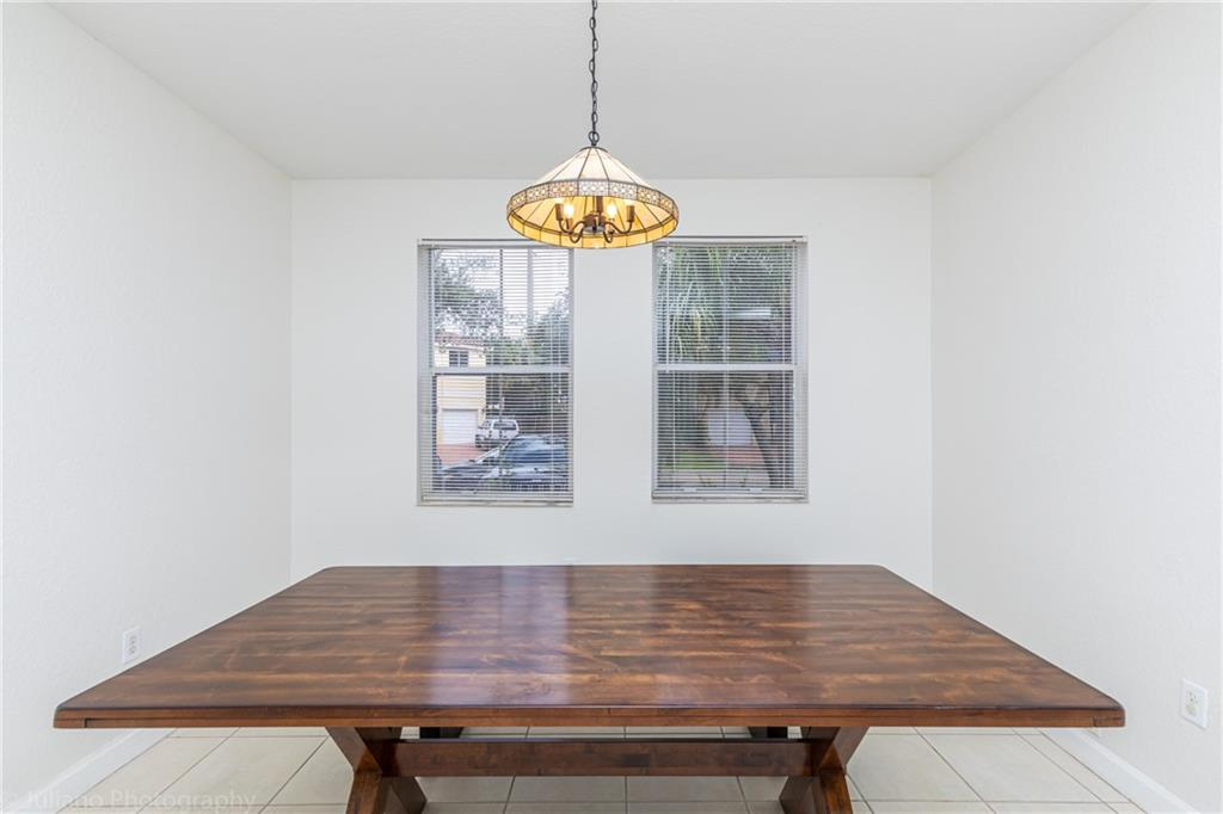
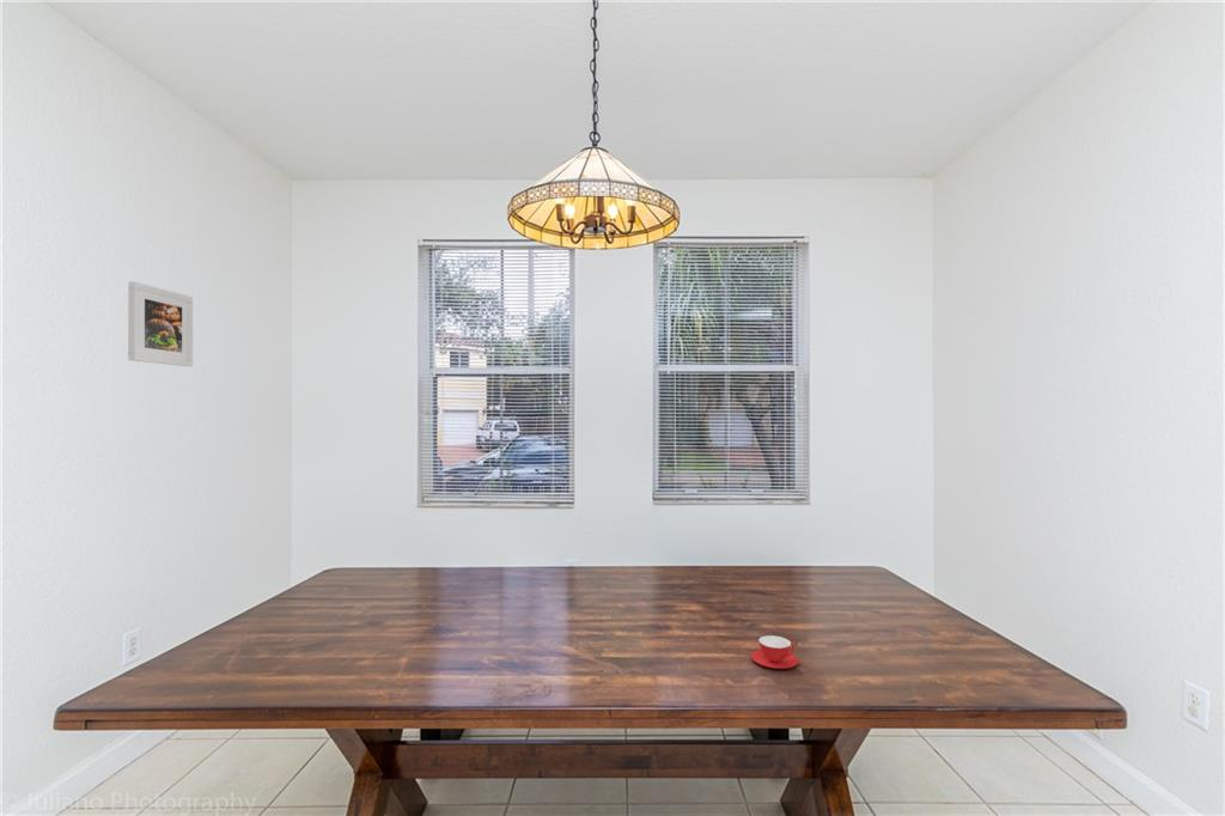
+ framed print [127,281,194,367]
+ teacup [750,634,799,670]
